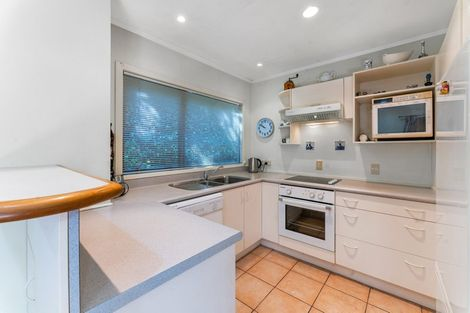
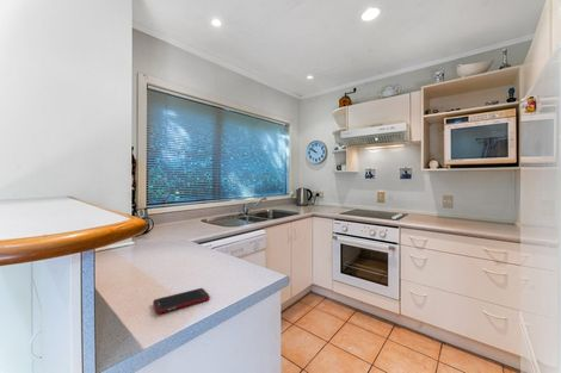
+ cell phone [152,287,211,315]
